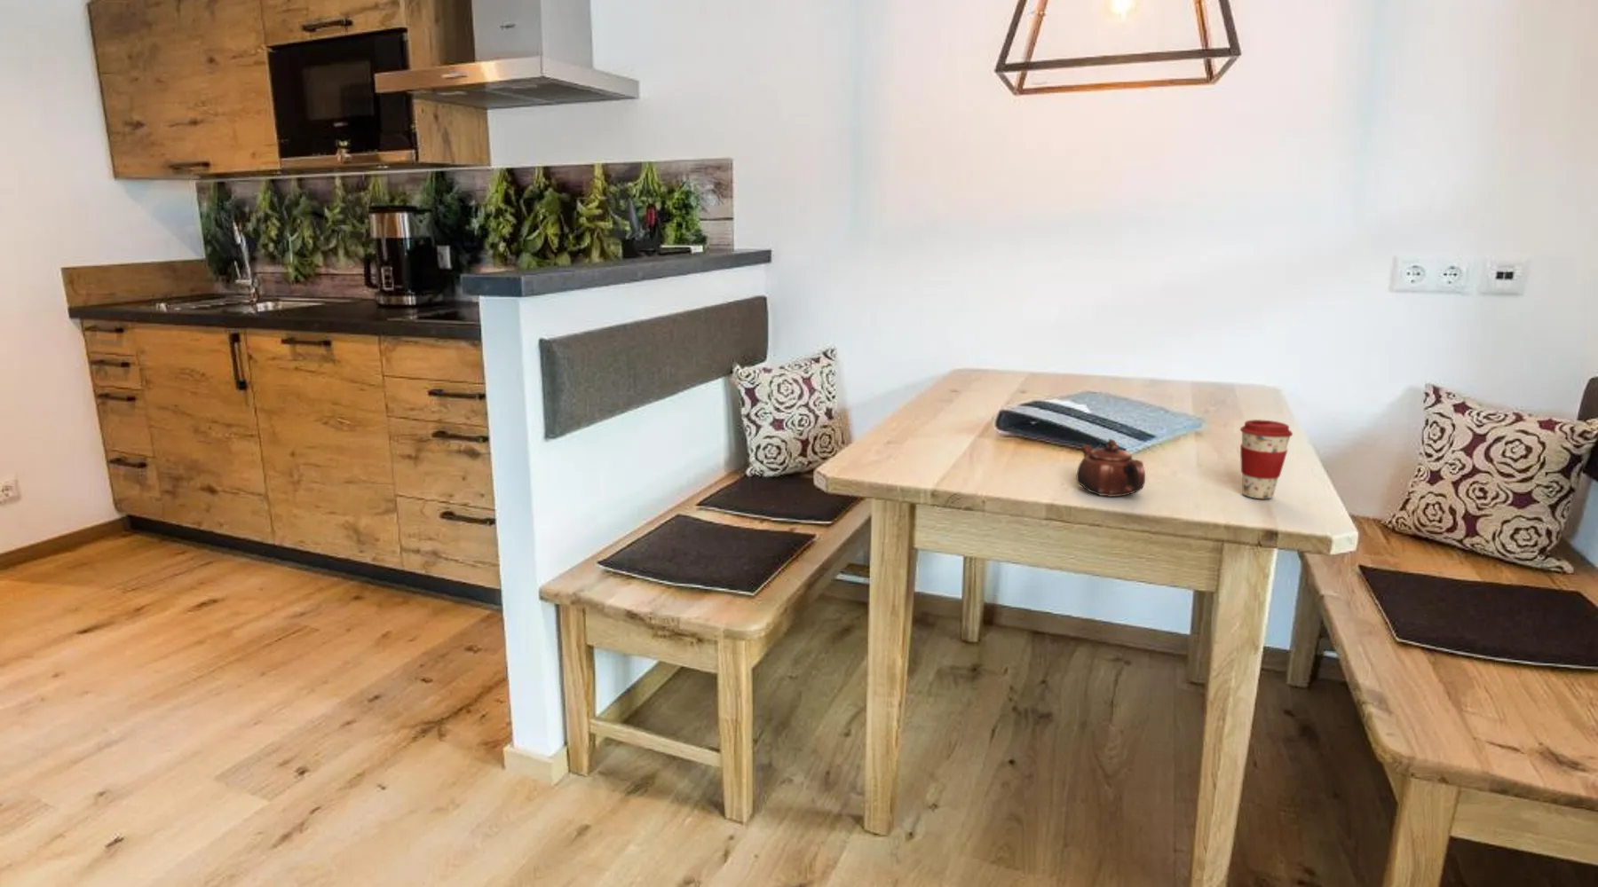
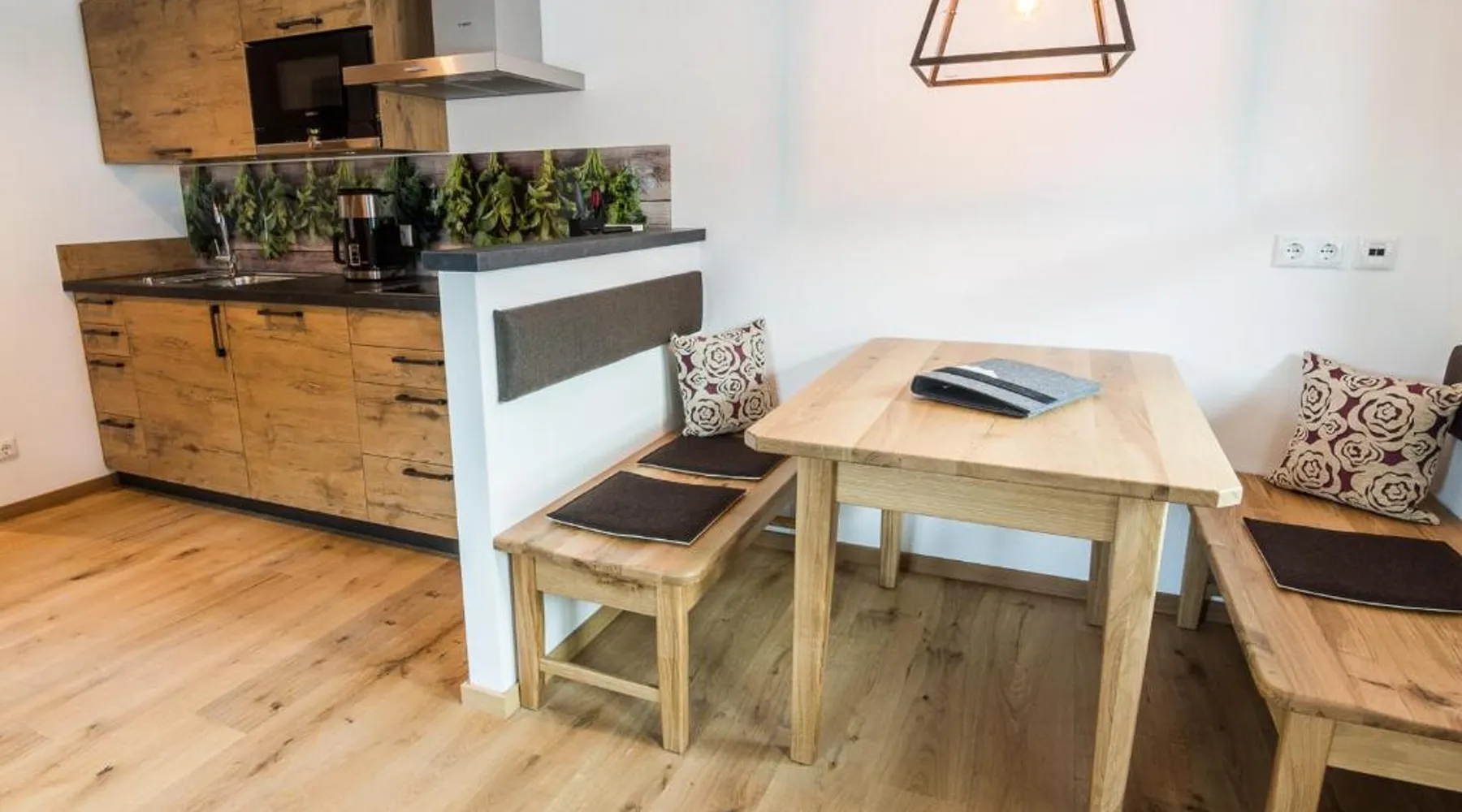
- teapot [1076,438,1147,498]
- coffee cup [1239,418,1293,500]
